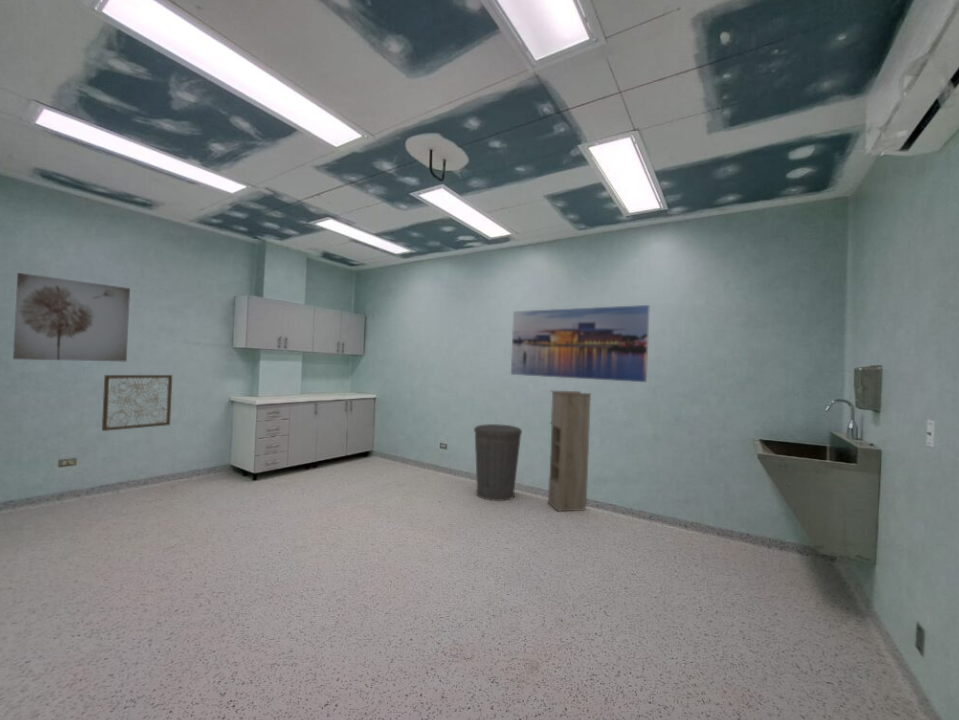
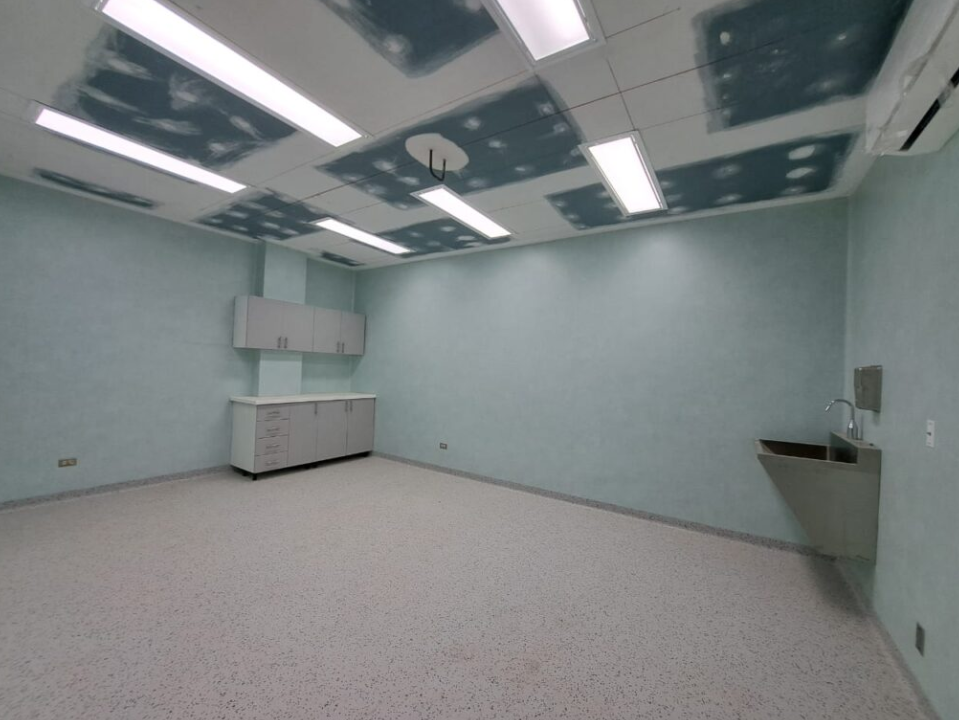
- wall art [101,374,173,432]
- storage cabinet [547,390,592,513]
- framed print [510,304,651,383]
- wall art [12,272,131,363]
- trash can [473,423,523,502]
